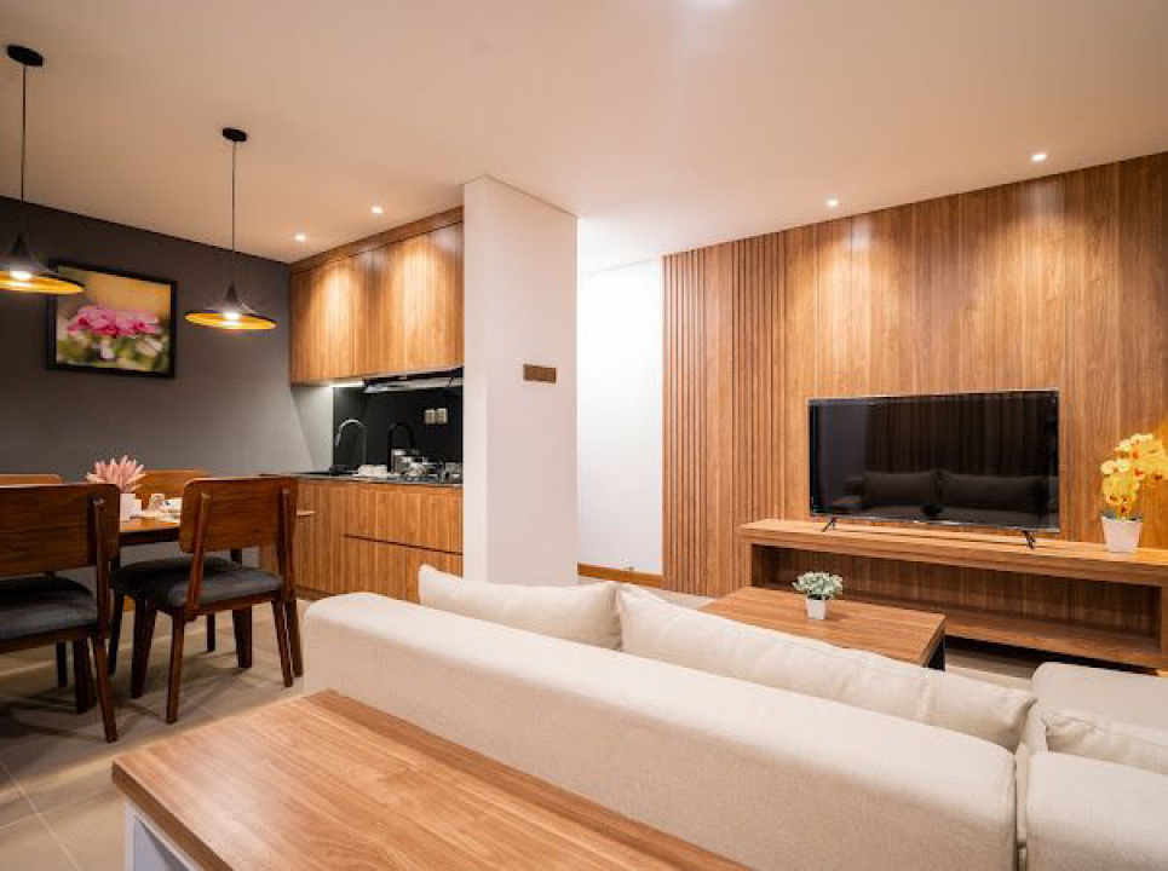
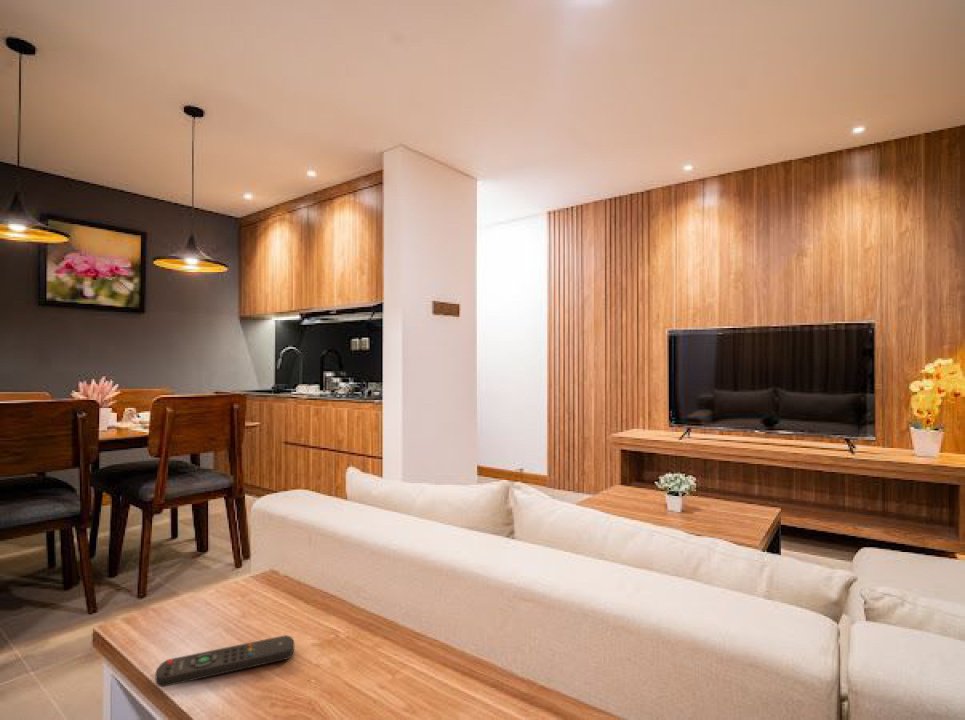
+ remote control [155,634,295,688]
